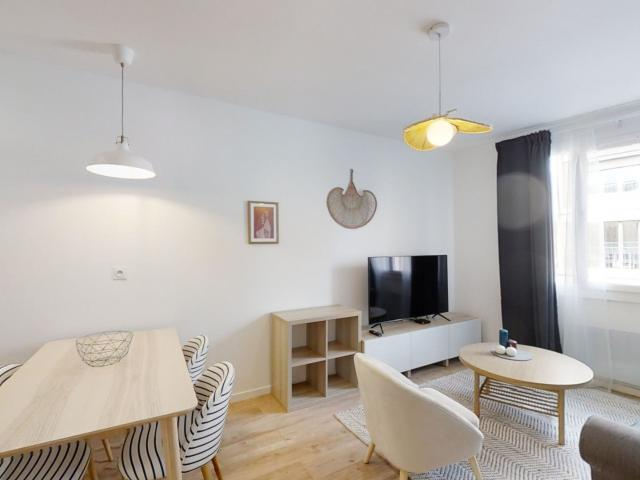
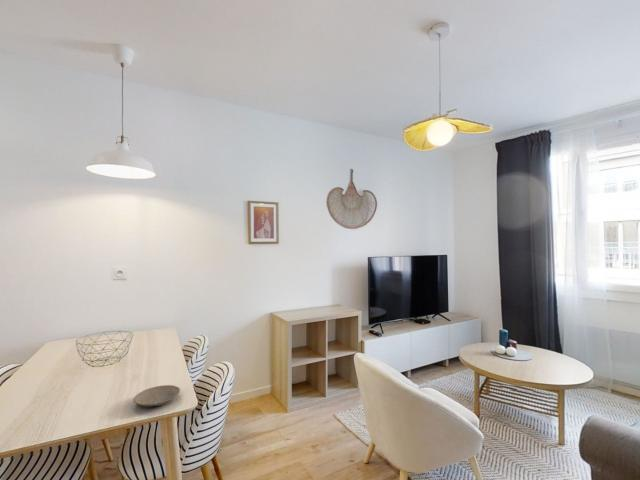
+ plate [133,384,181,407]
